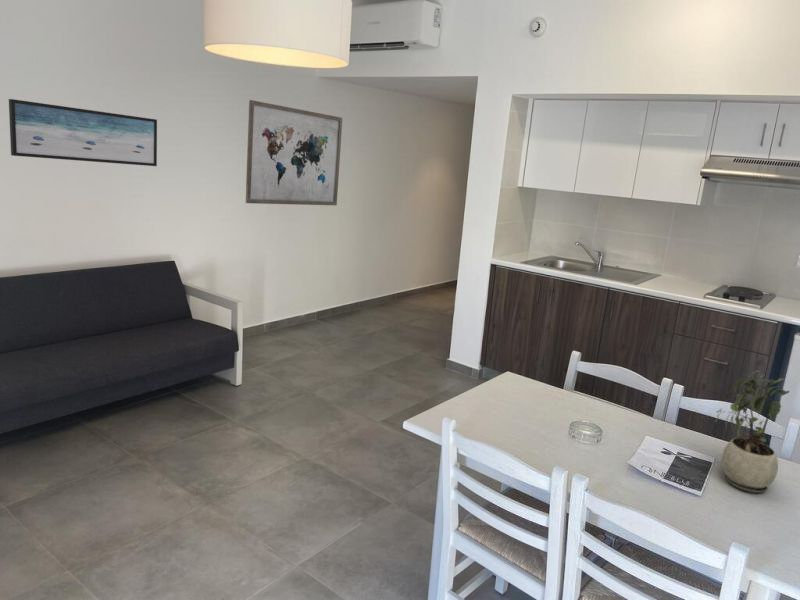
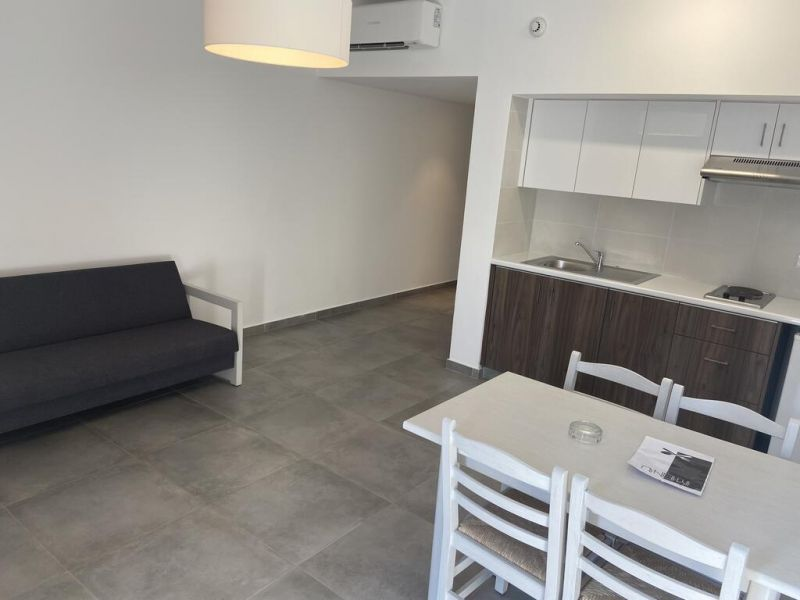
- wall art [8,98,158,167]
- wall art [245,99,343,206]
- potted plant [714,370,791,494]
